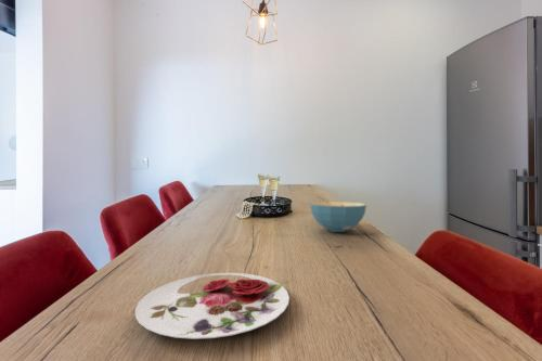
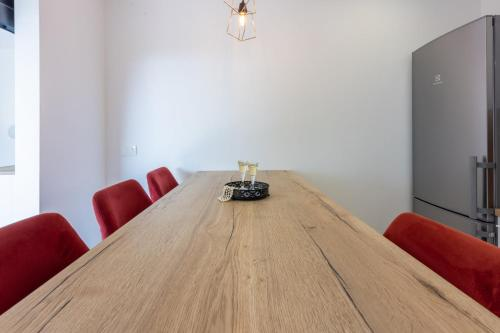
- cereal bowl [309,201,367,233]
- plate [134,272,291,340]
